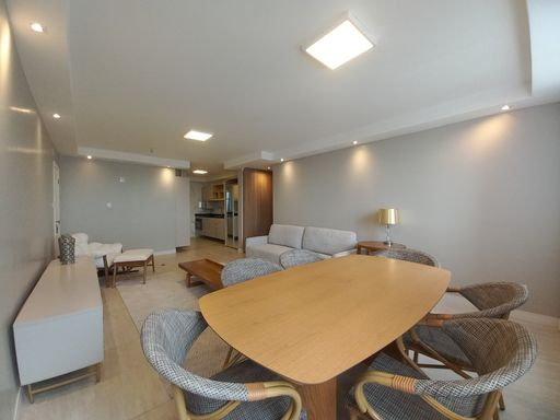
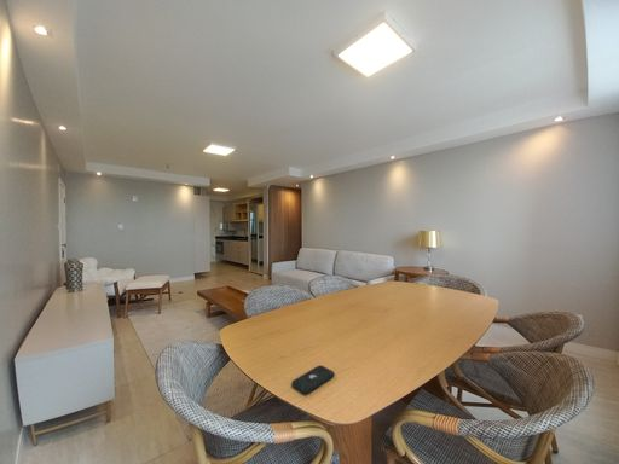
+ smartphone [290,364,336,395]
